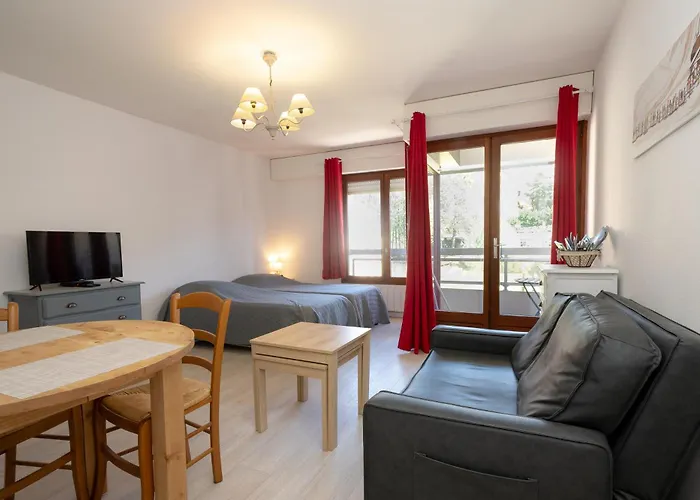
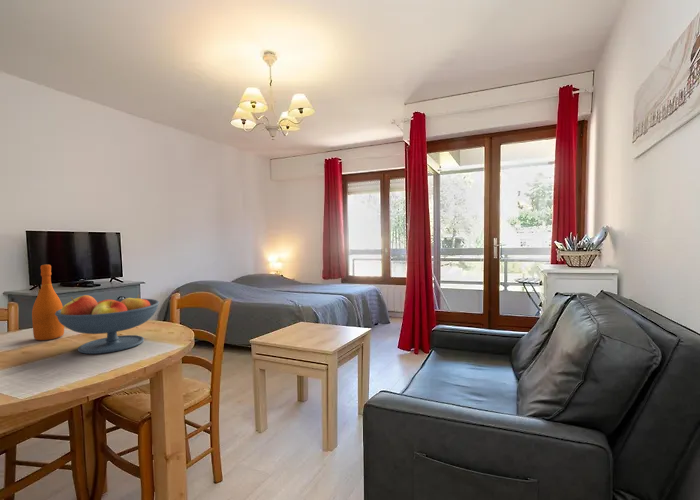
+ fruit bowl [55,293,160,355]
+ wine bottle [31,263,65,341]
